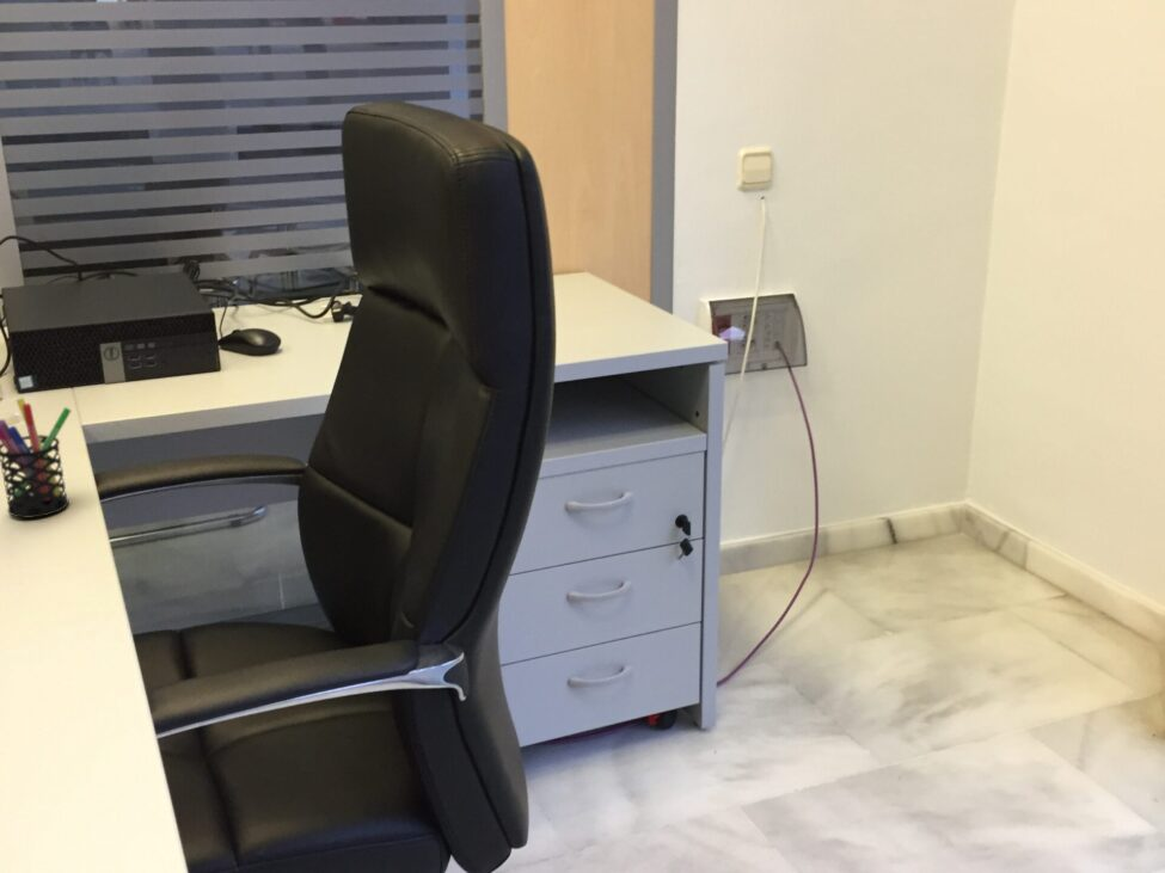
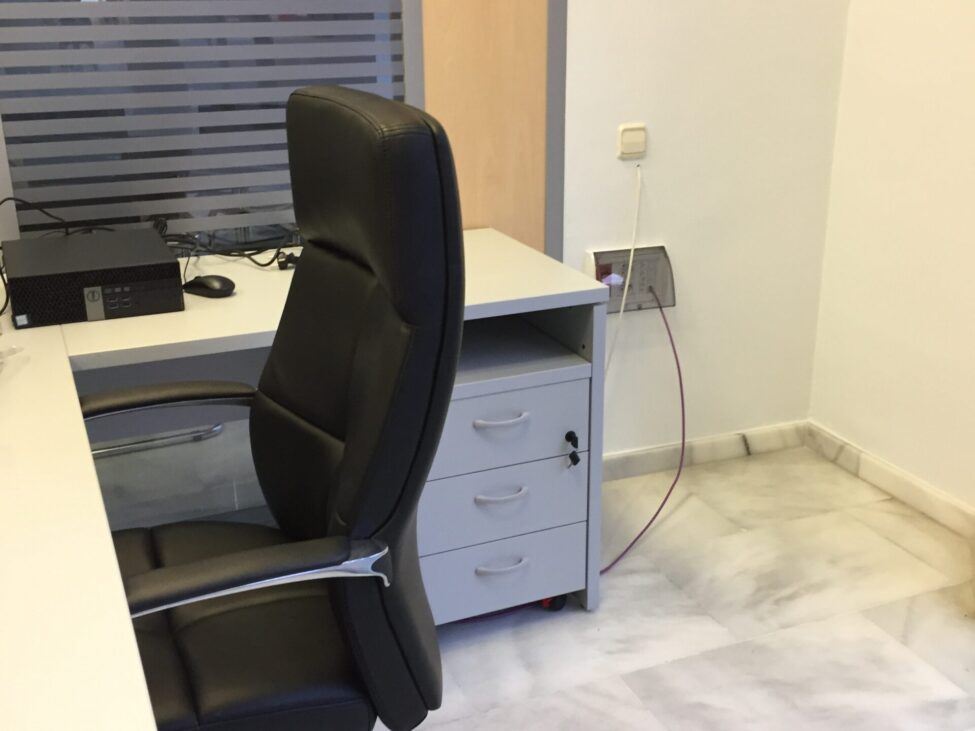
- pen holder [0,396,72,520]
